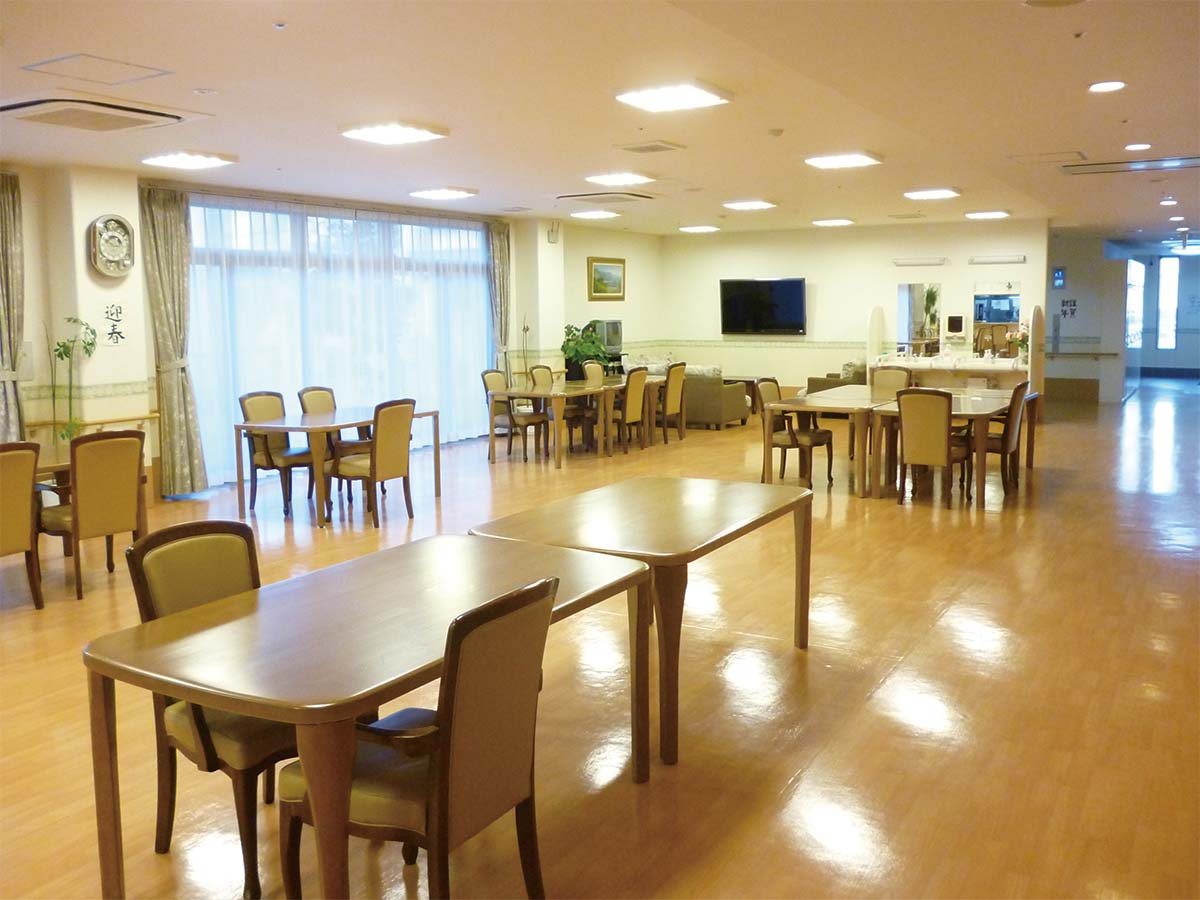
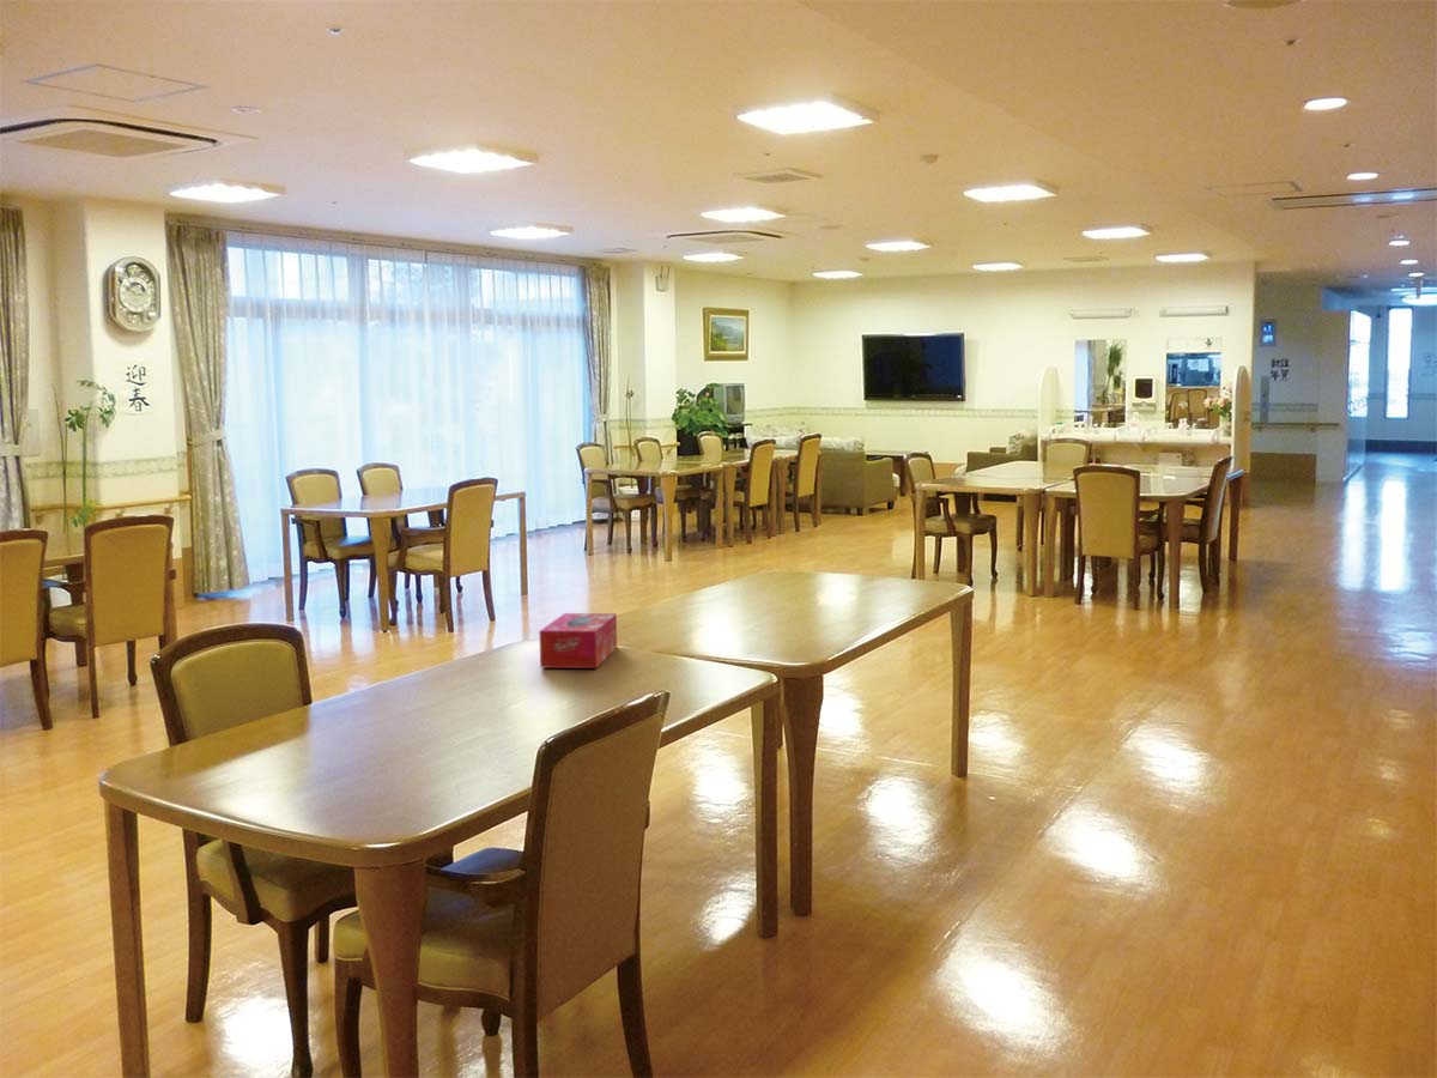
+ tissue box [538,612,618,670]
